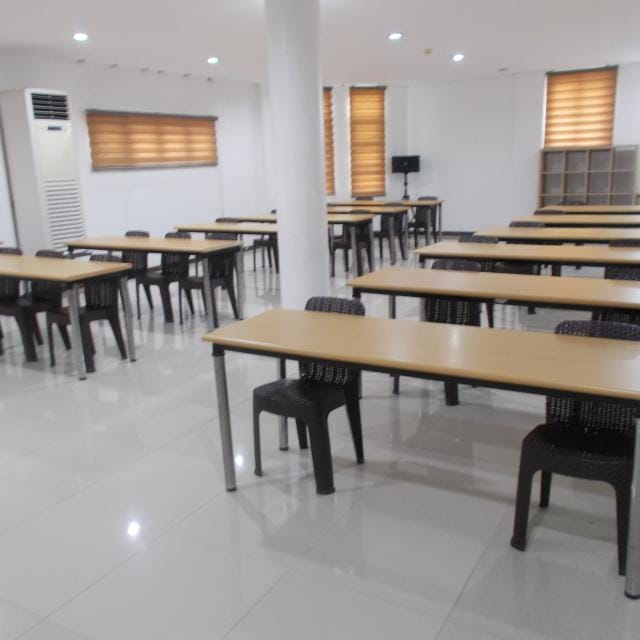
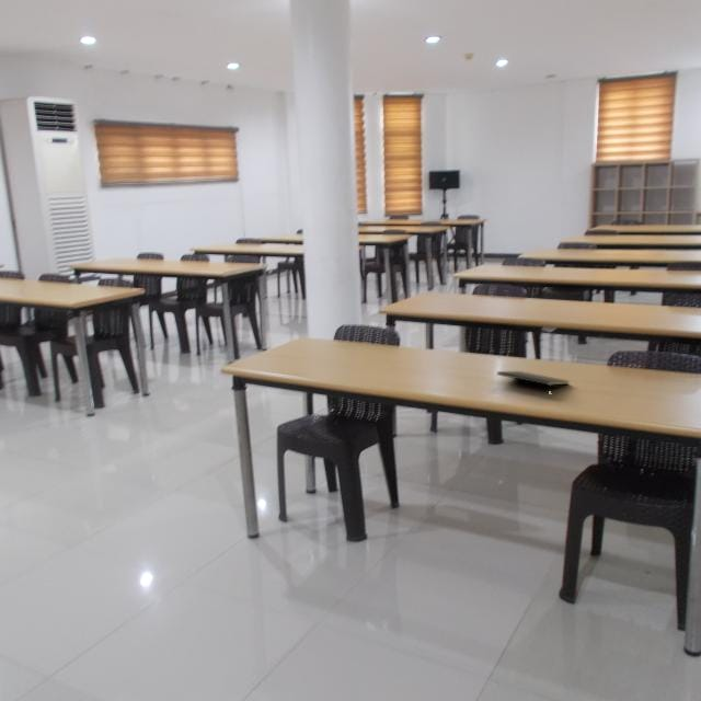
+ notepad [496,370,571,390]
